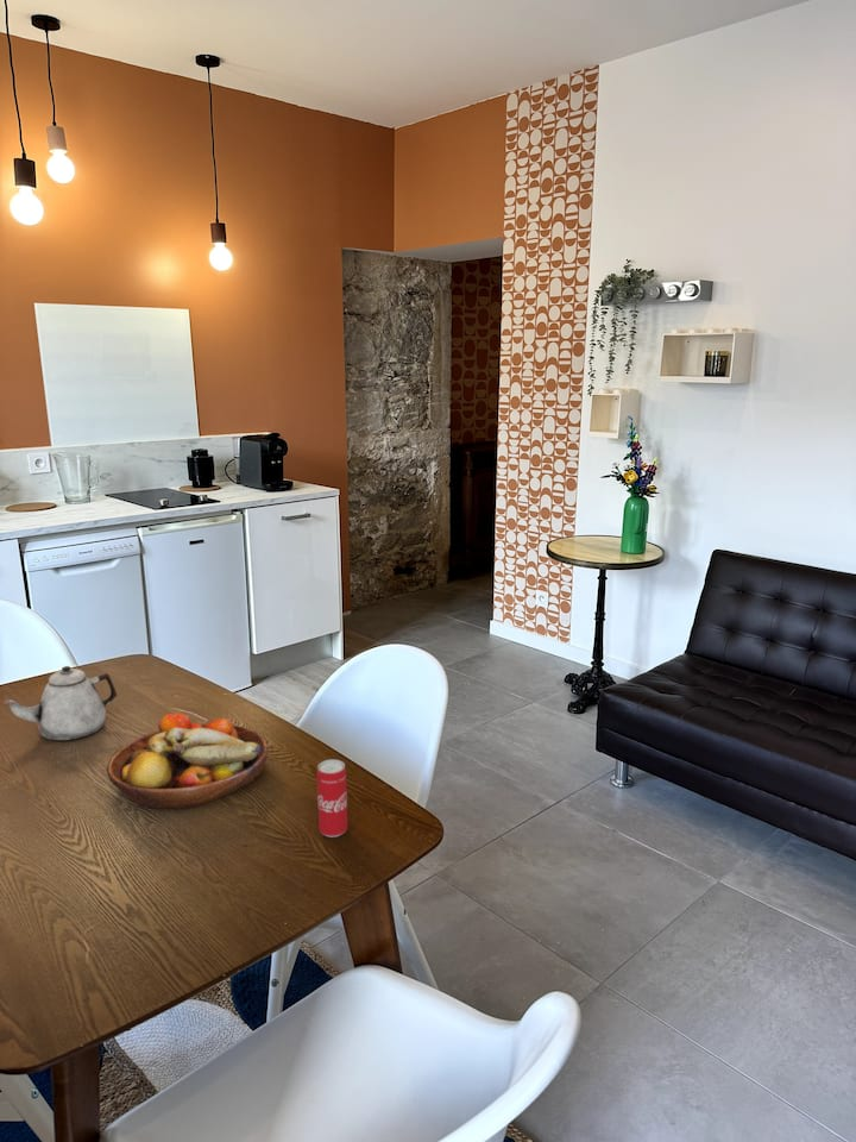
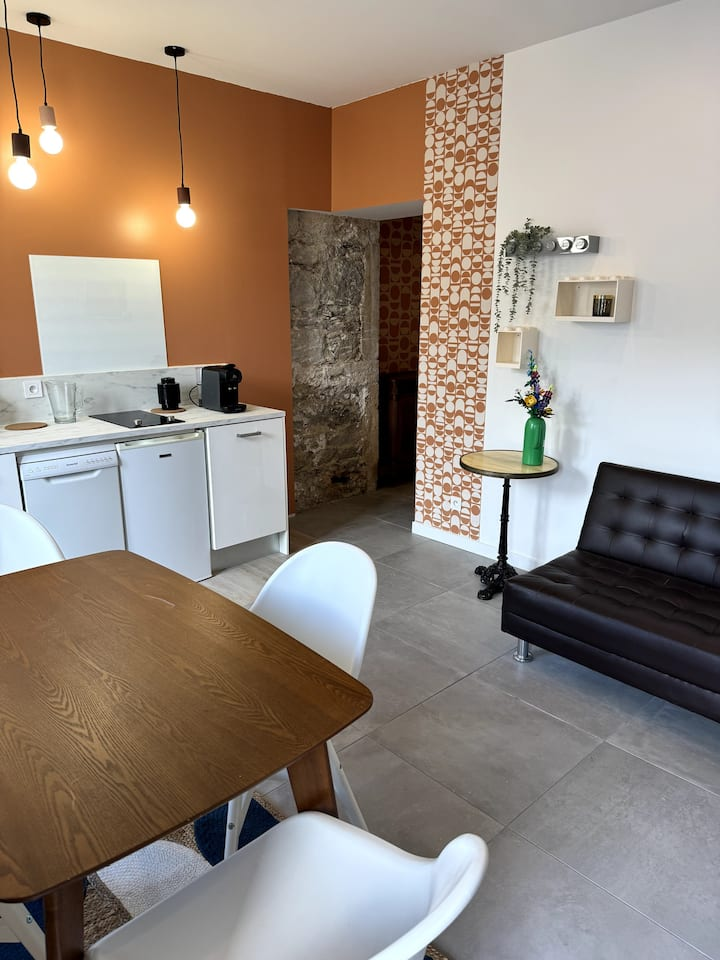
- teapot [4,665,118,742]
- beverage can [316,759,348,839]
- fruit bowl [106,711,269,810]
